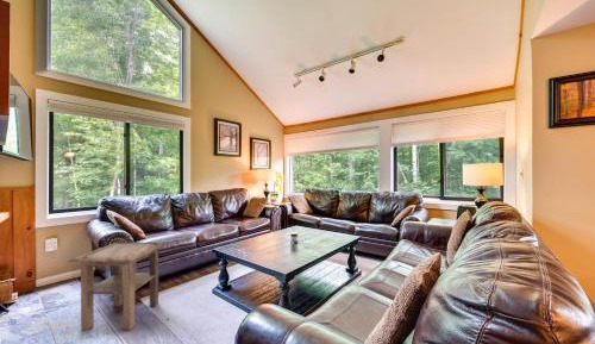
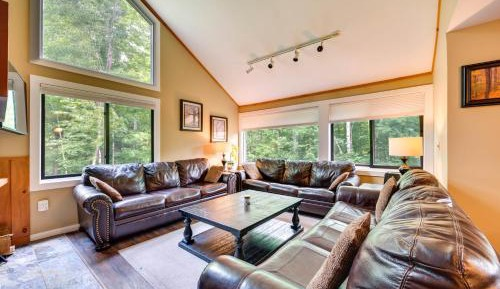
- side table [67,242,168,331]
